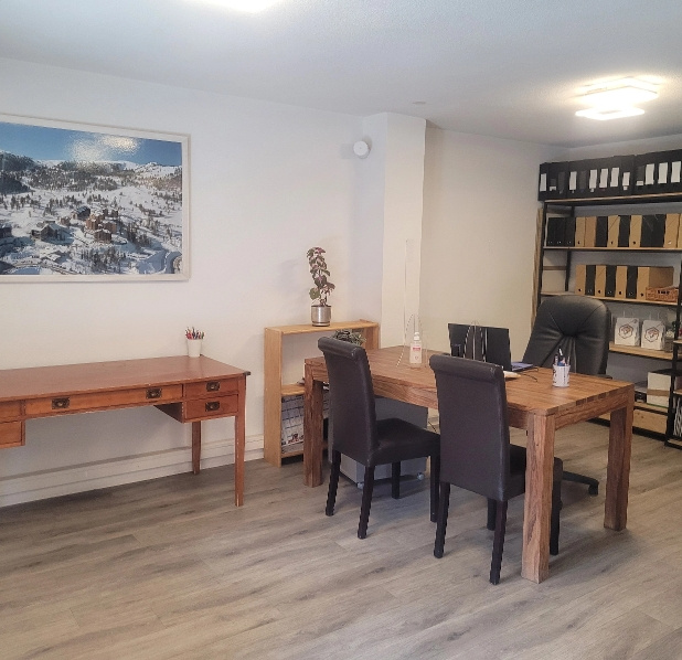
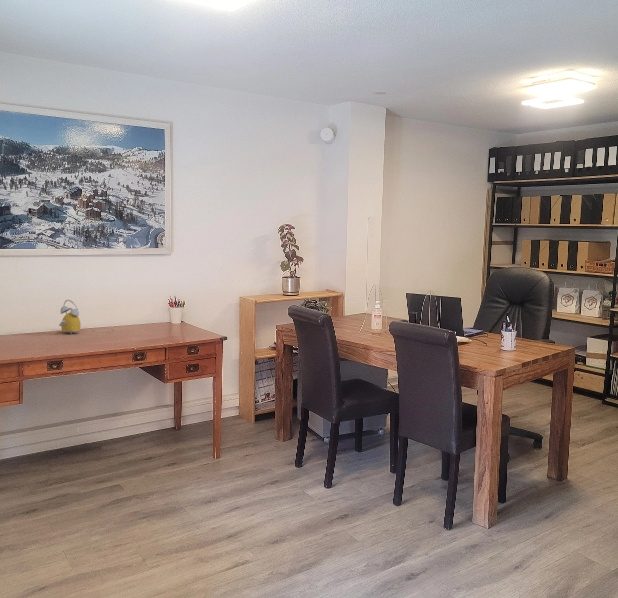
+ alarm clock [58,299,82,334]
